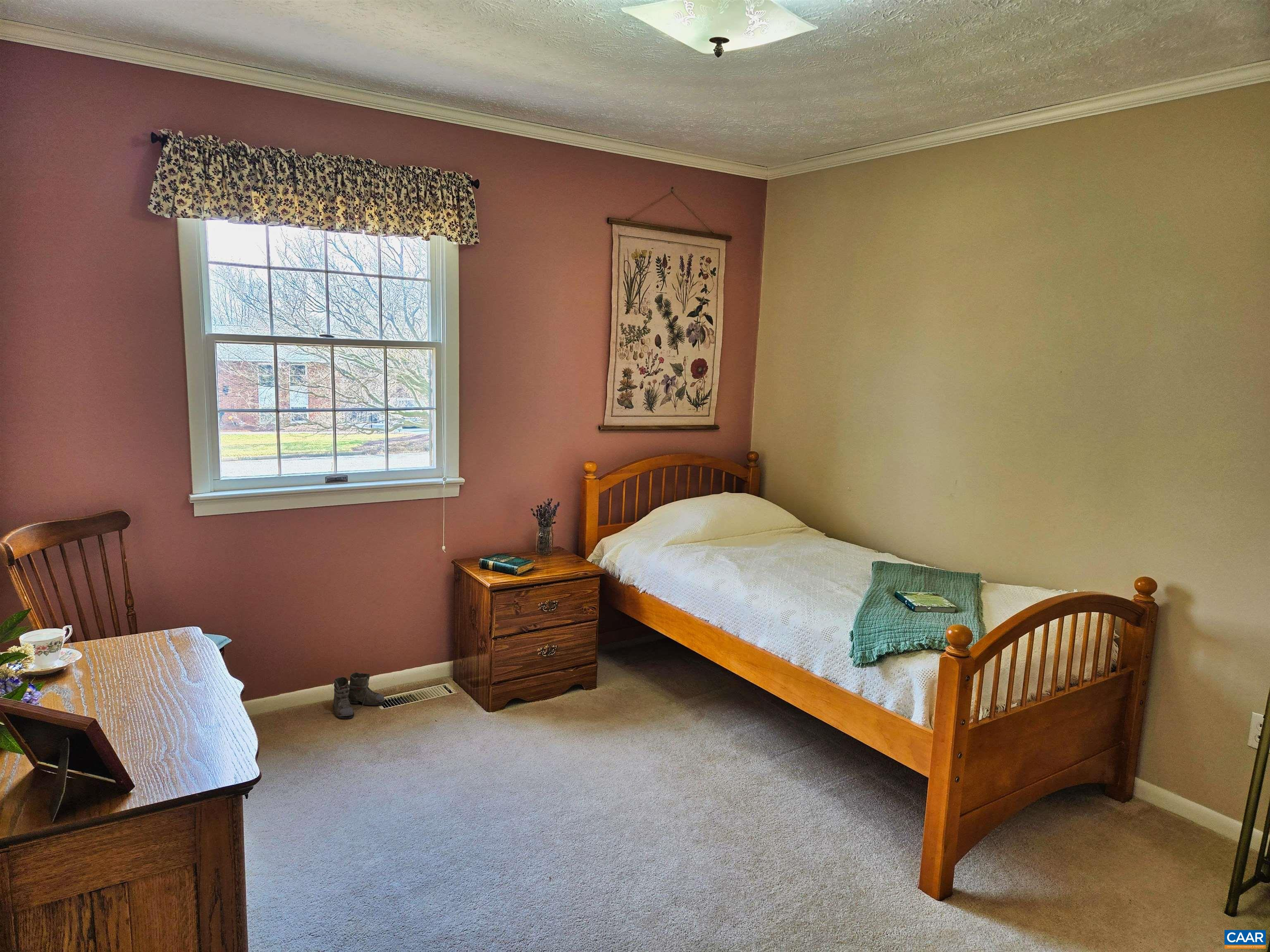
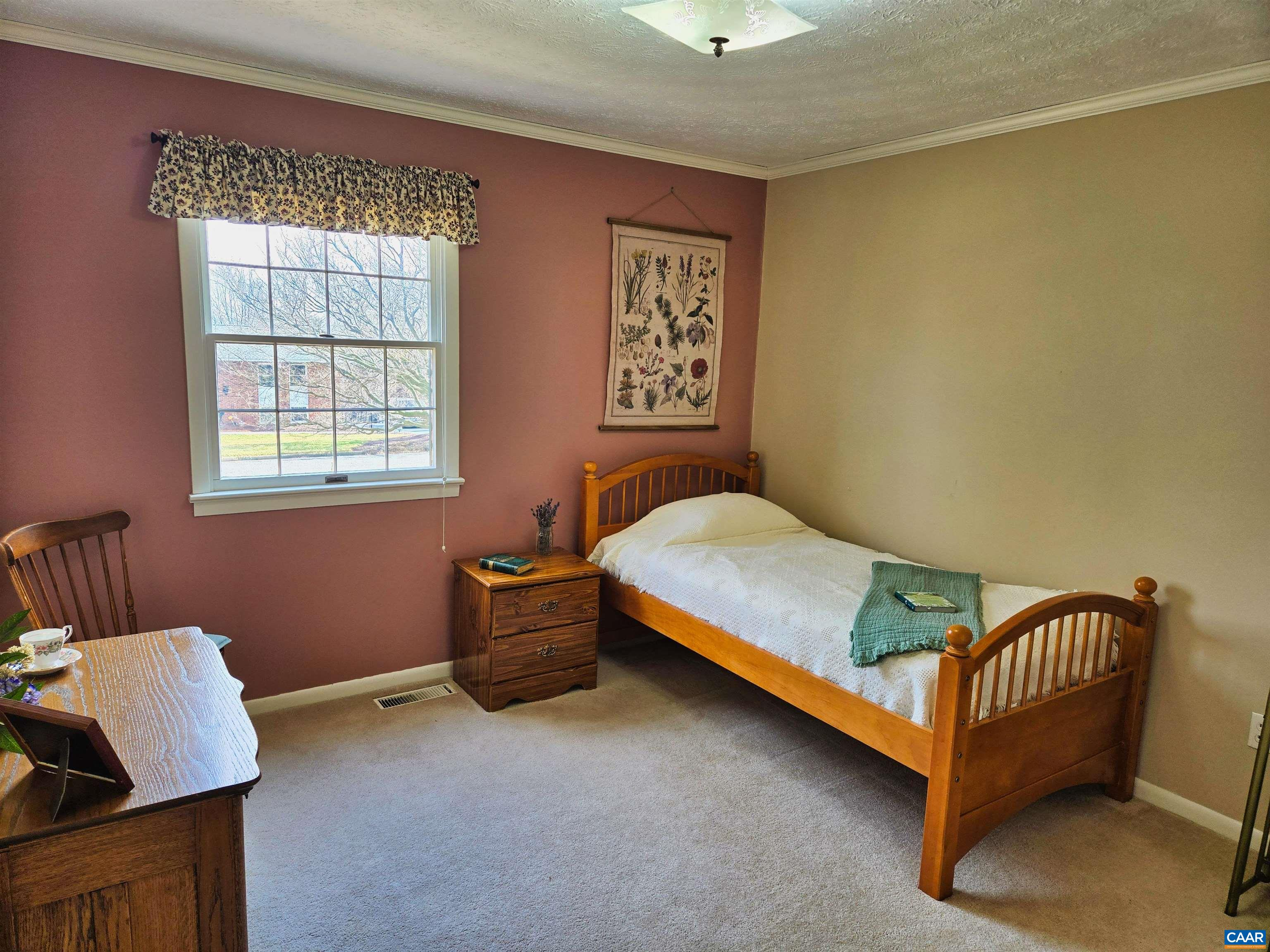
- boots [322,672,385,719]
